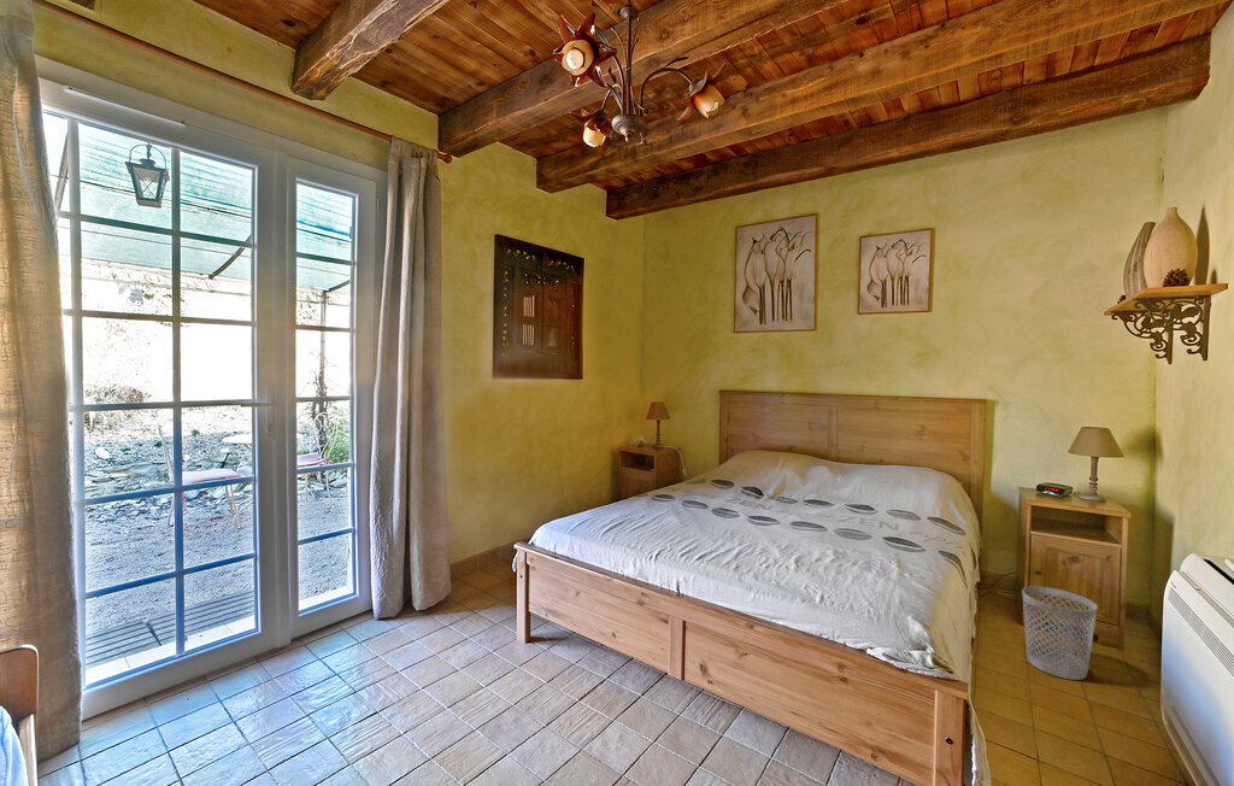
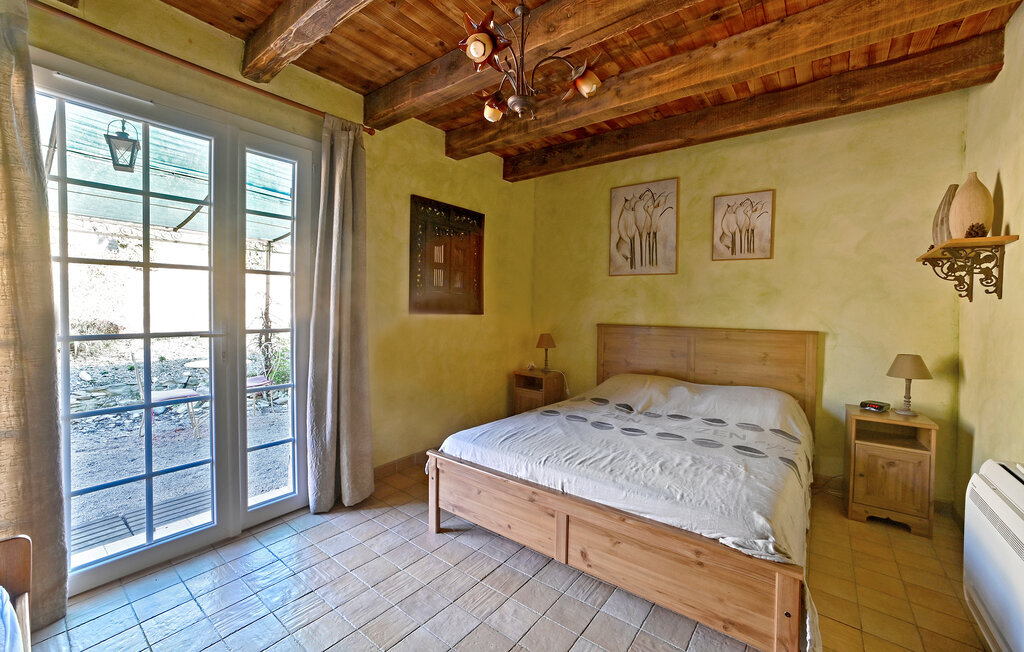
- wastebasket [1021,586,1099,681]
